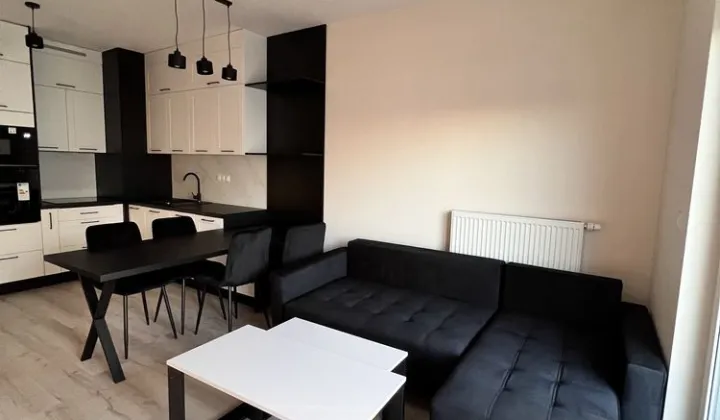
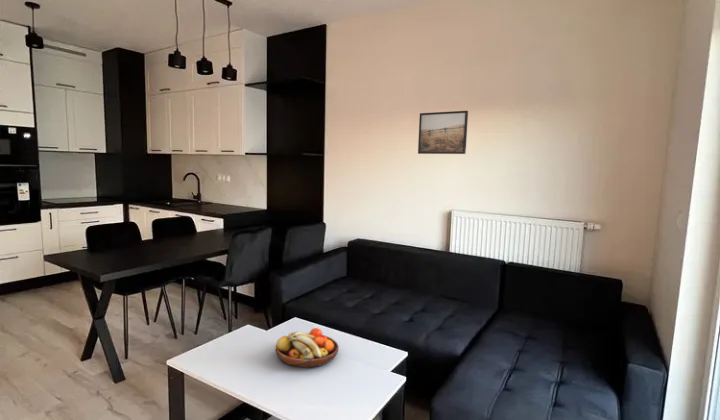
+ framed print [417,110,469,155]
+ fruit bowl [275,327,340,369]
